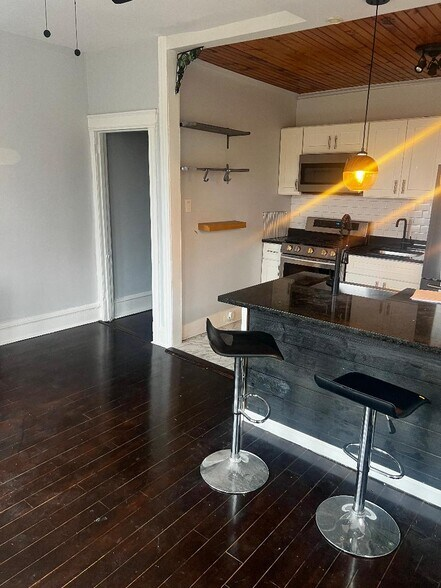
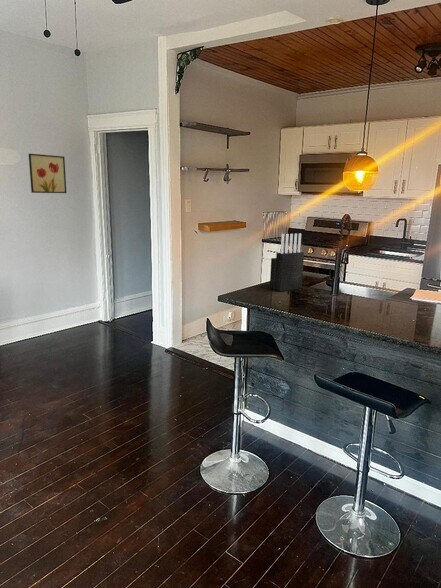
+ wall art [28,153,67,194]
+ knife block [269,232,305,292]
